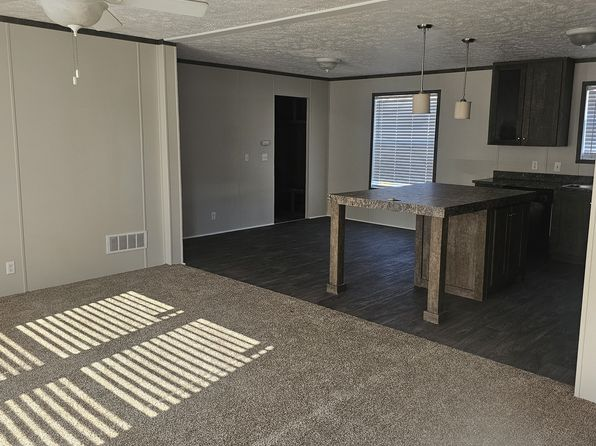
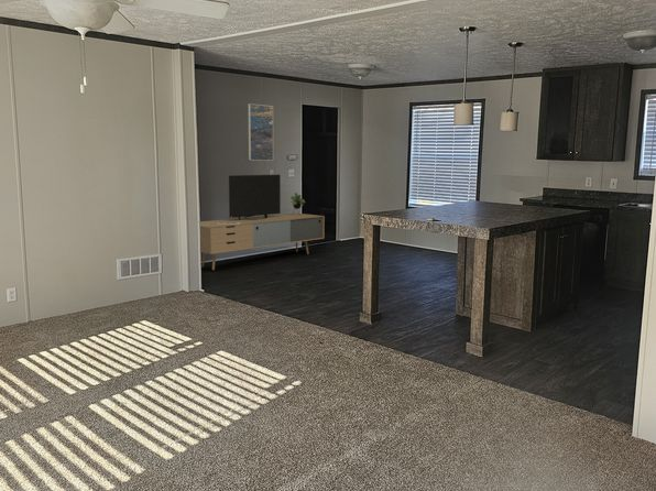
+ media console [199,174,326,271]
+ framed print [248,103,274,162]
